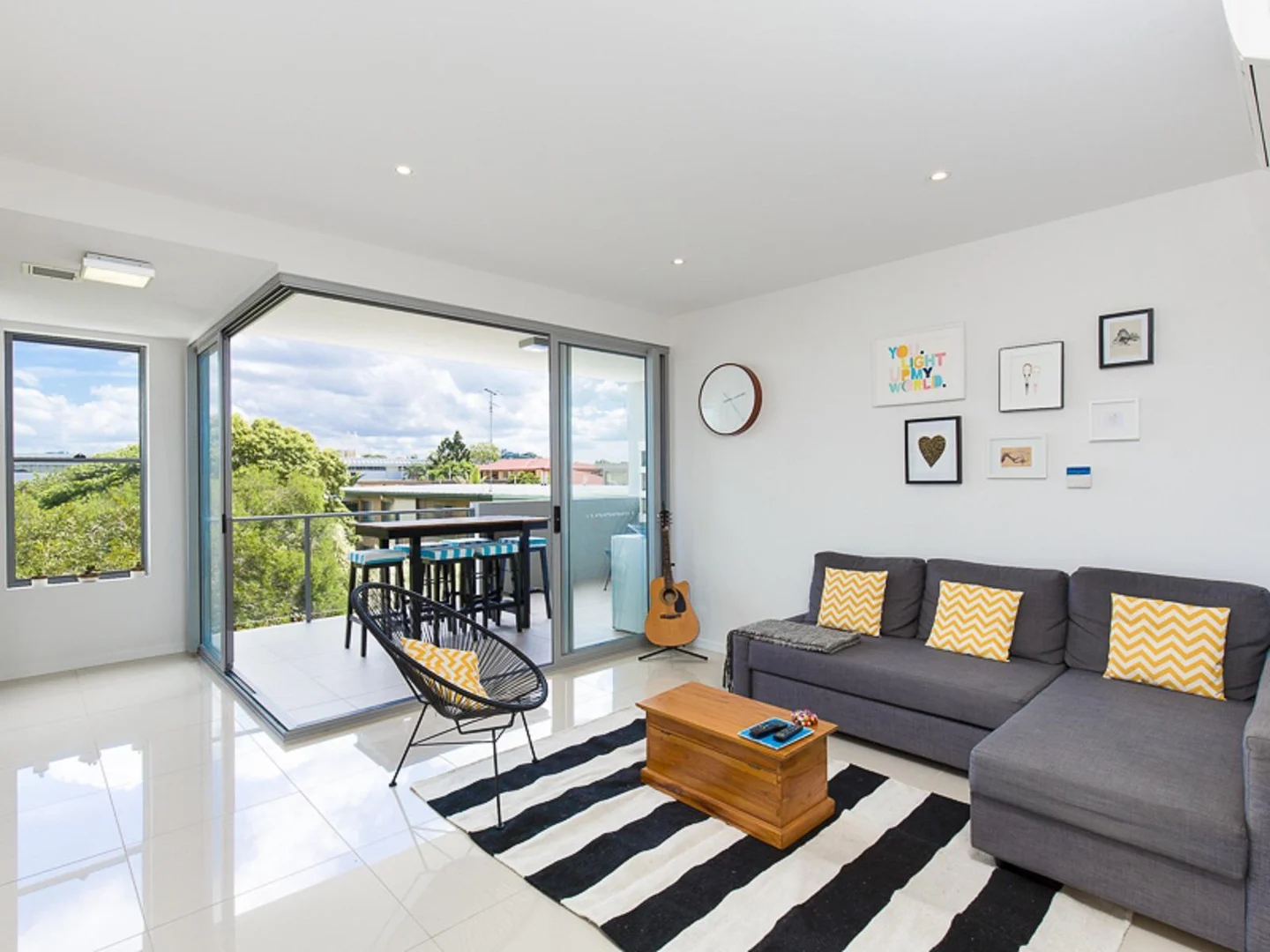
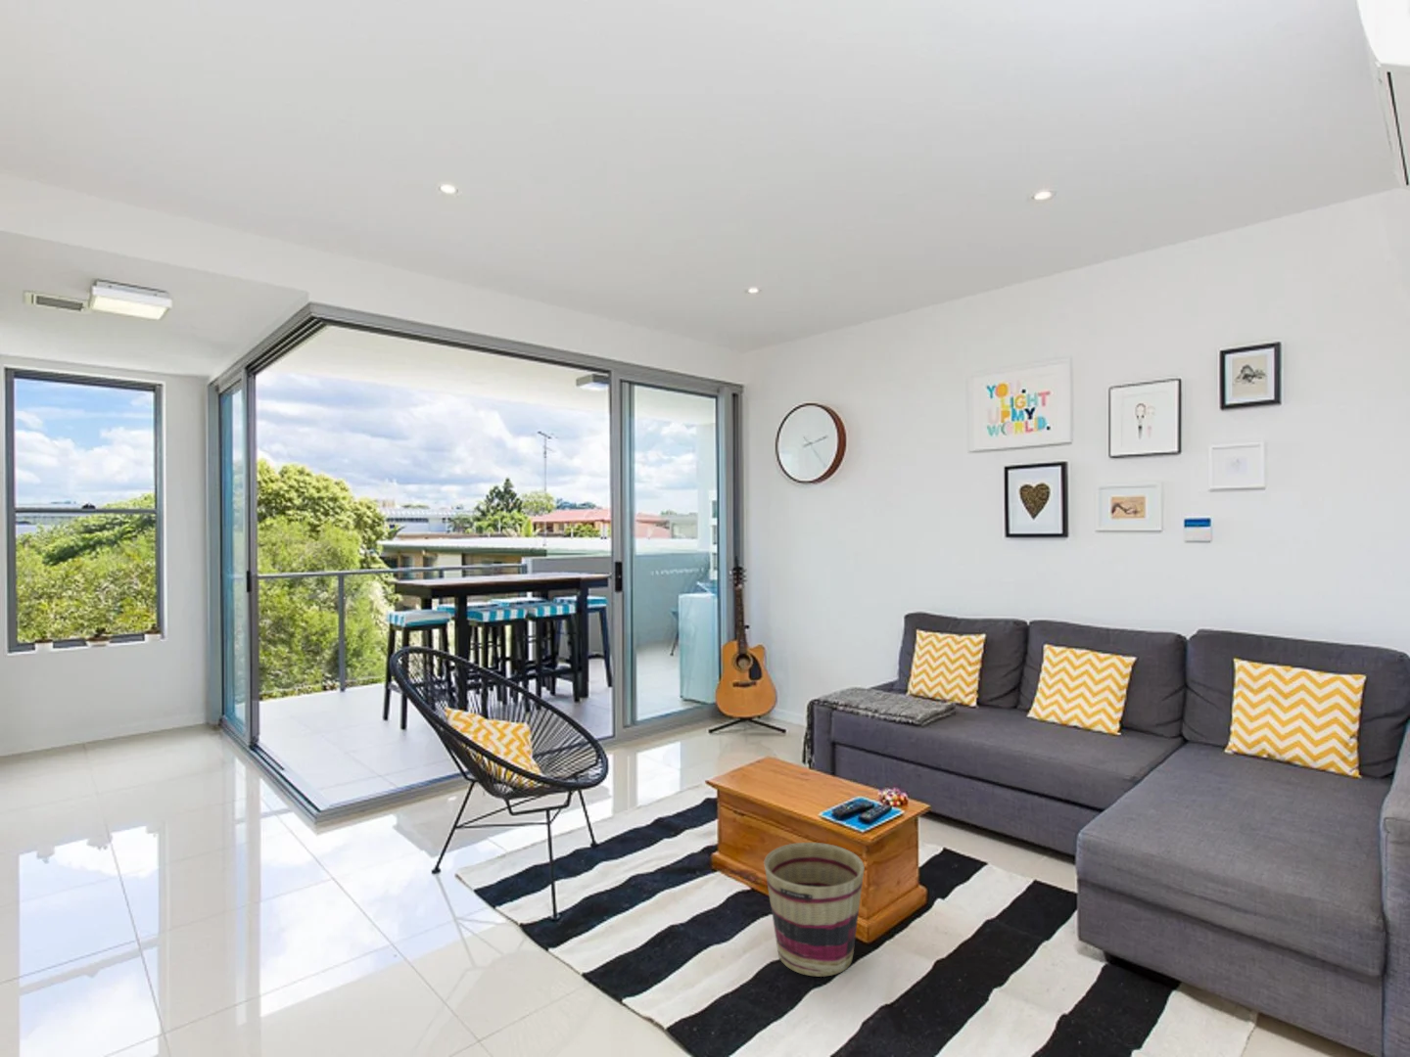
+ basket [763,842,866,978]
